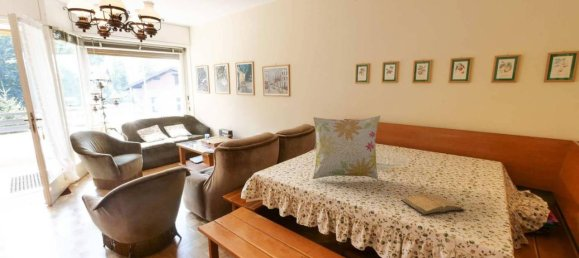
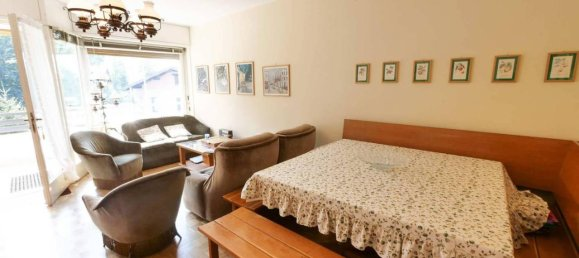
- decorative pillow [312,115,381,180]
- book [400,192,466,216]
